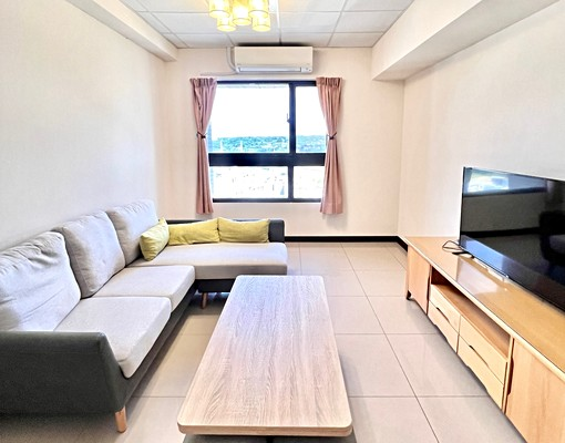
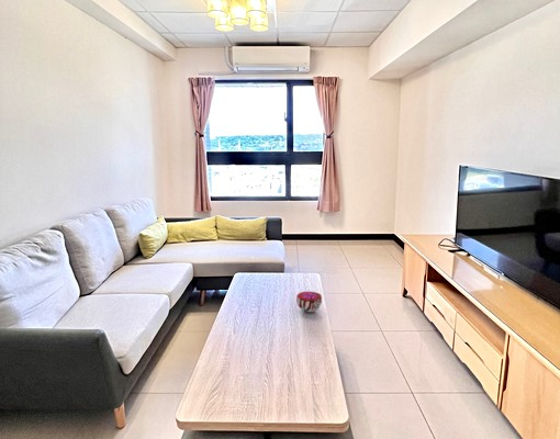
+ decorative bowl [295,291,323,313]
